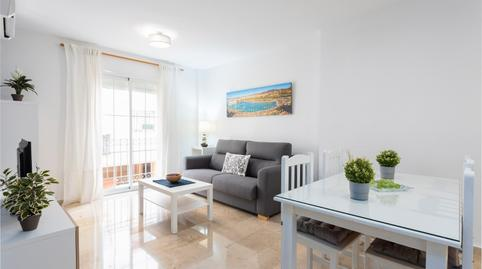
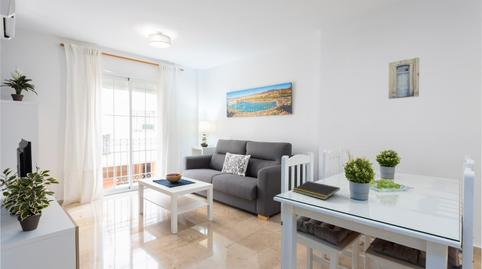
+ wall art [388,57,420,100]
+ notepad [292,180,341,201]
